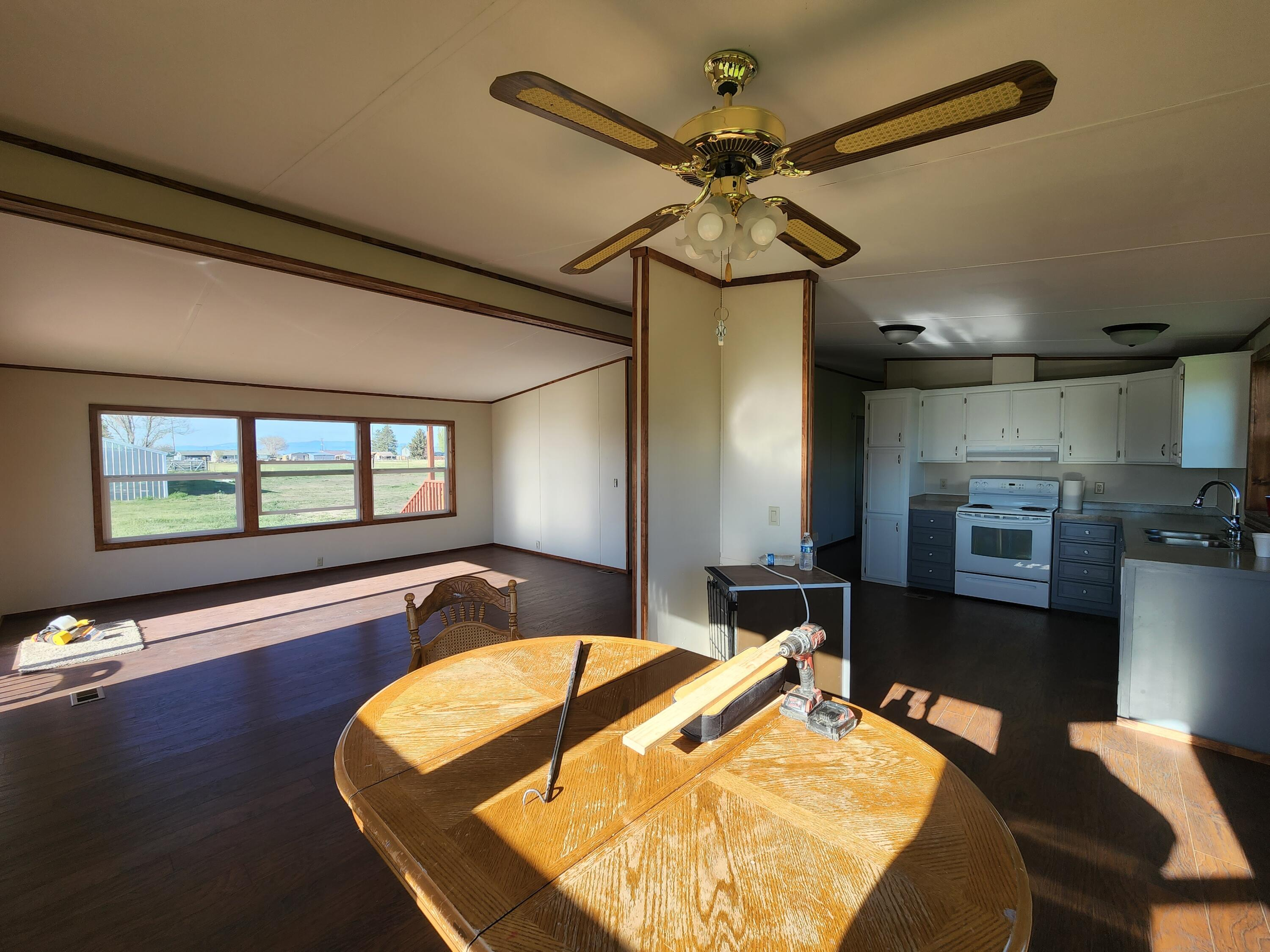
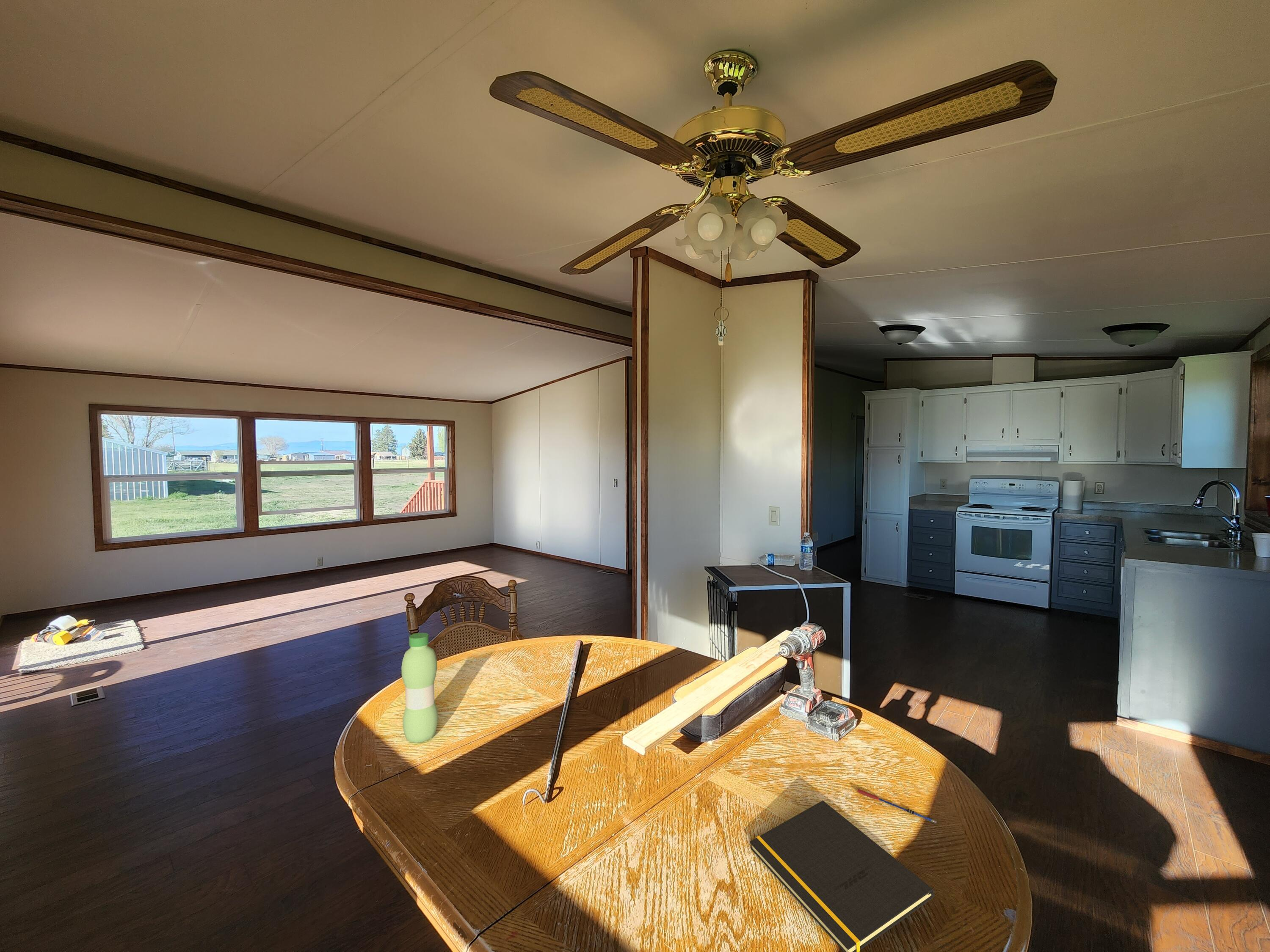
+ pen [857,788,937,824]
+ water bottle [401,633,438,743]
+ notepad [749,800,935,952]
